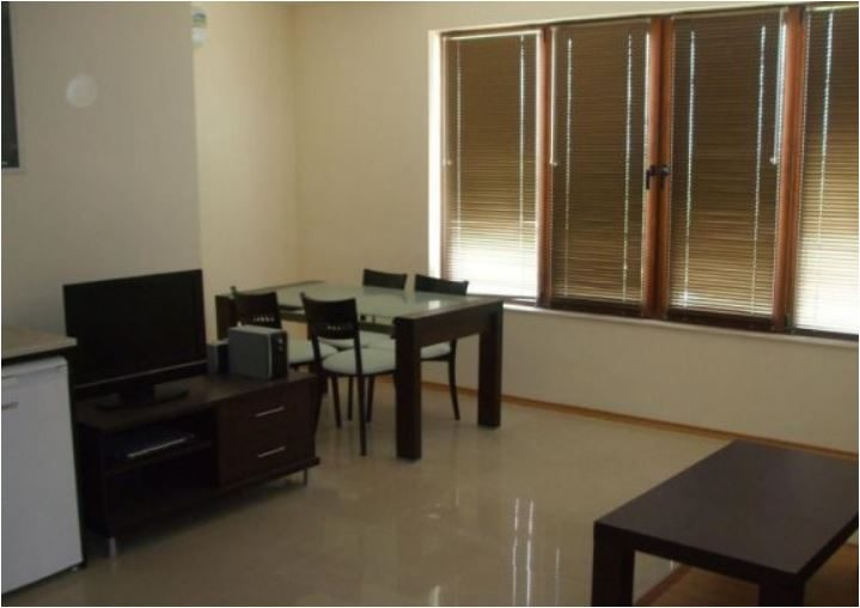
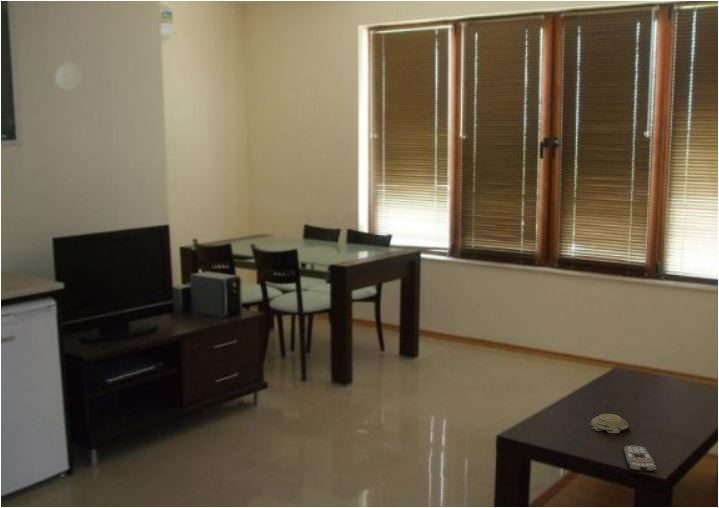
+ decorative bowl [588,413,631,434]
+ remote control [623,444,657,473]
